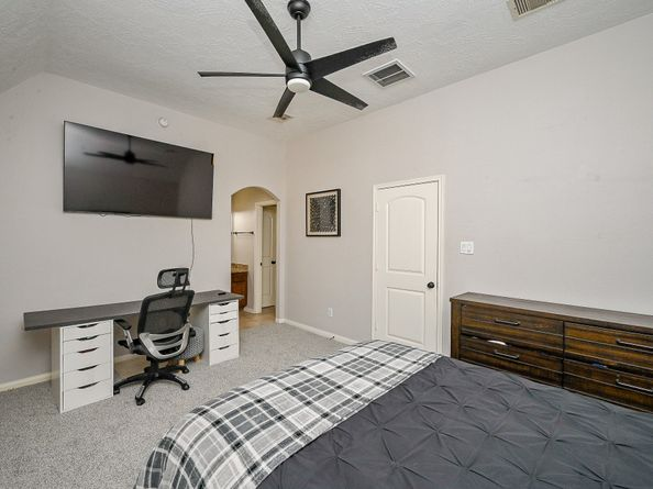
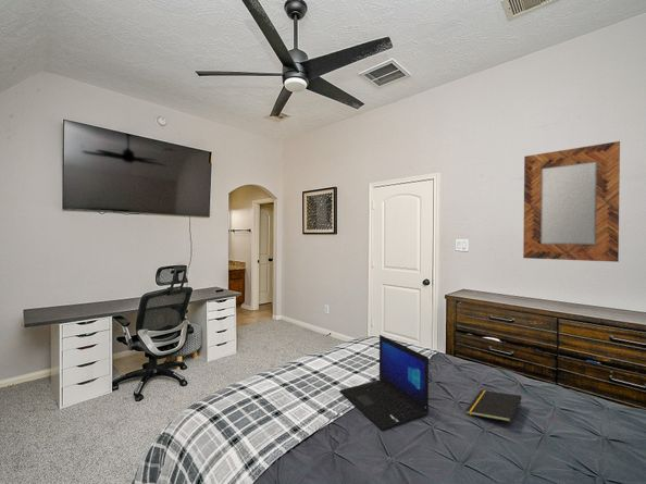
+ home mirror [522,140,621,263]
+ notepad [464,389,522,423]
+ laptop [338,334,430,432]
